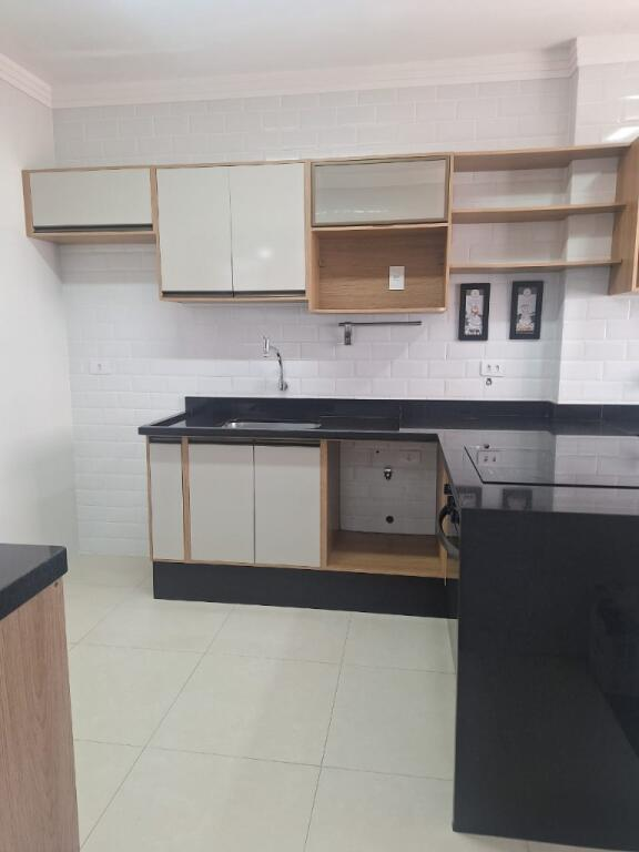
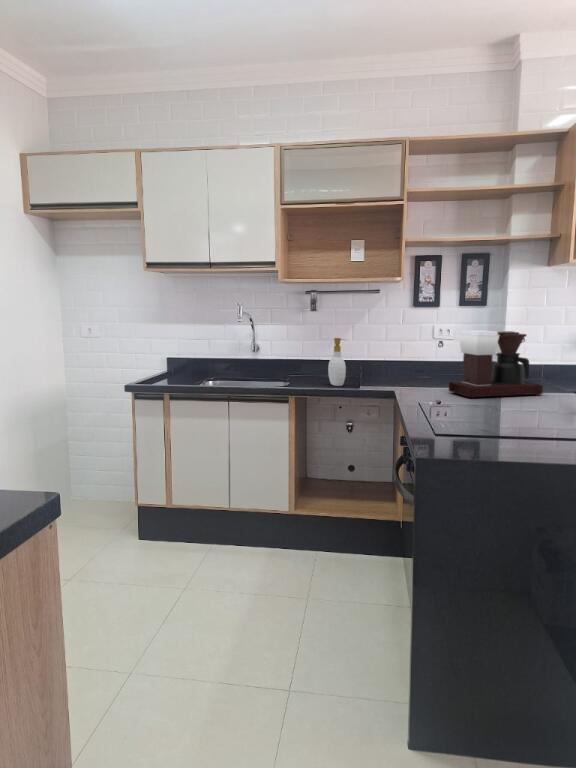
+ coffee maker [448,329,544,399]
+ soap bottle [327,337,347,387]
